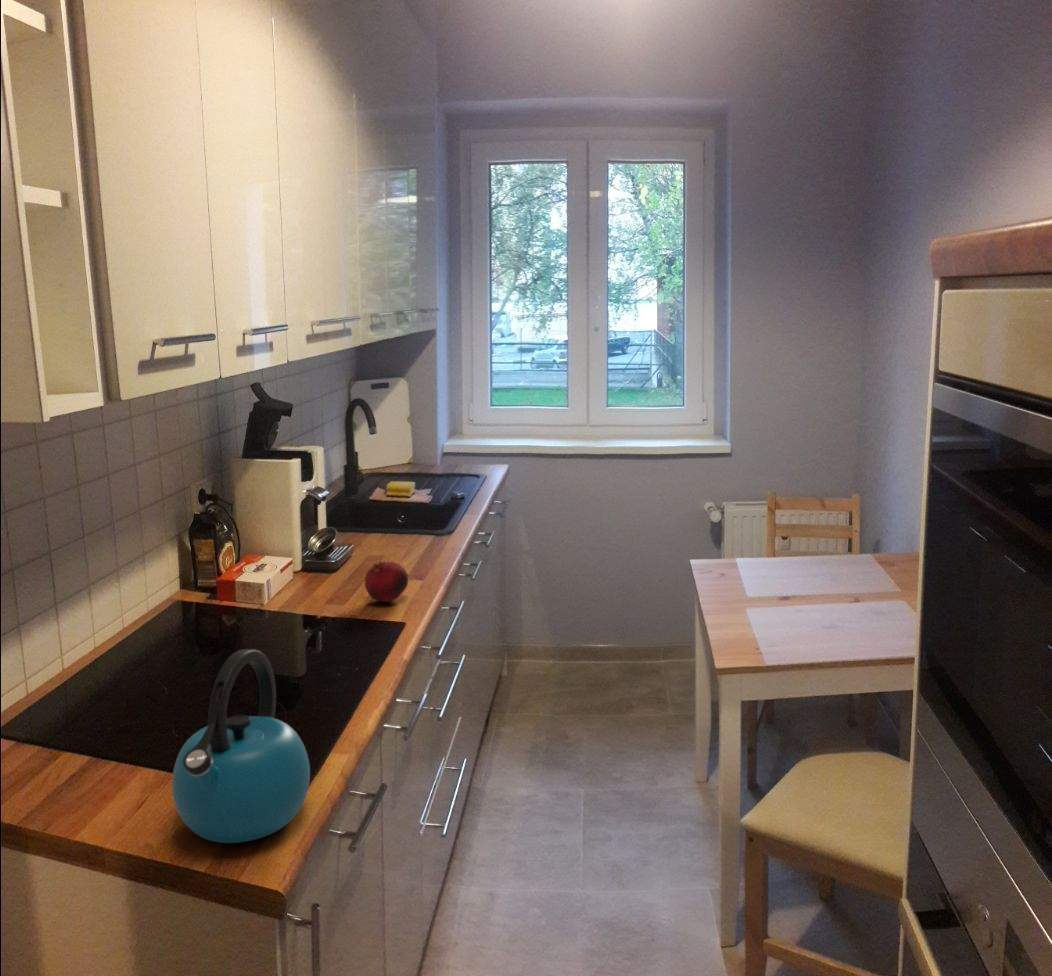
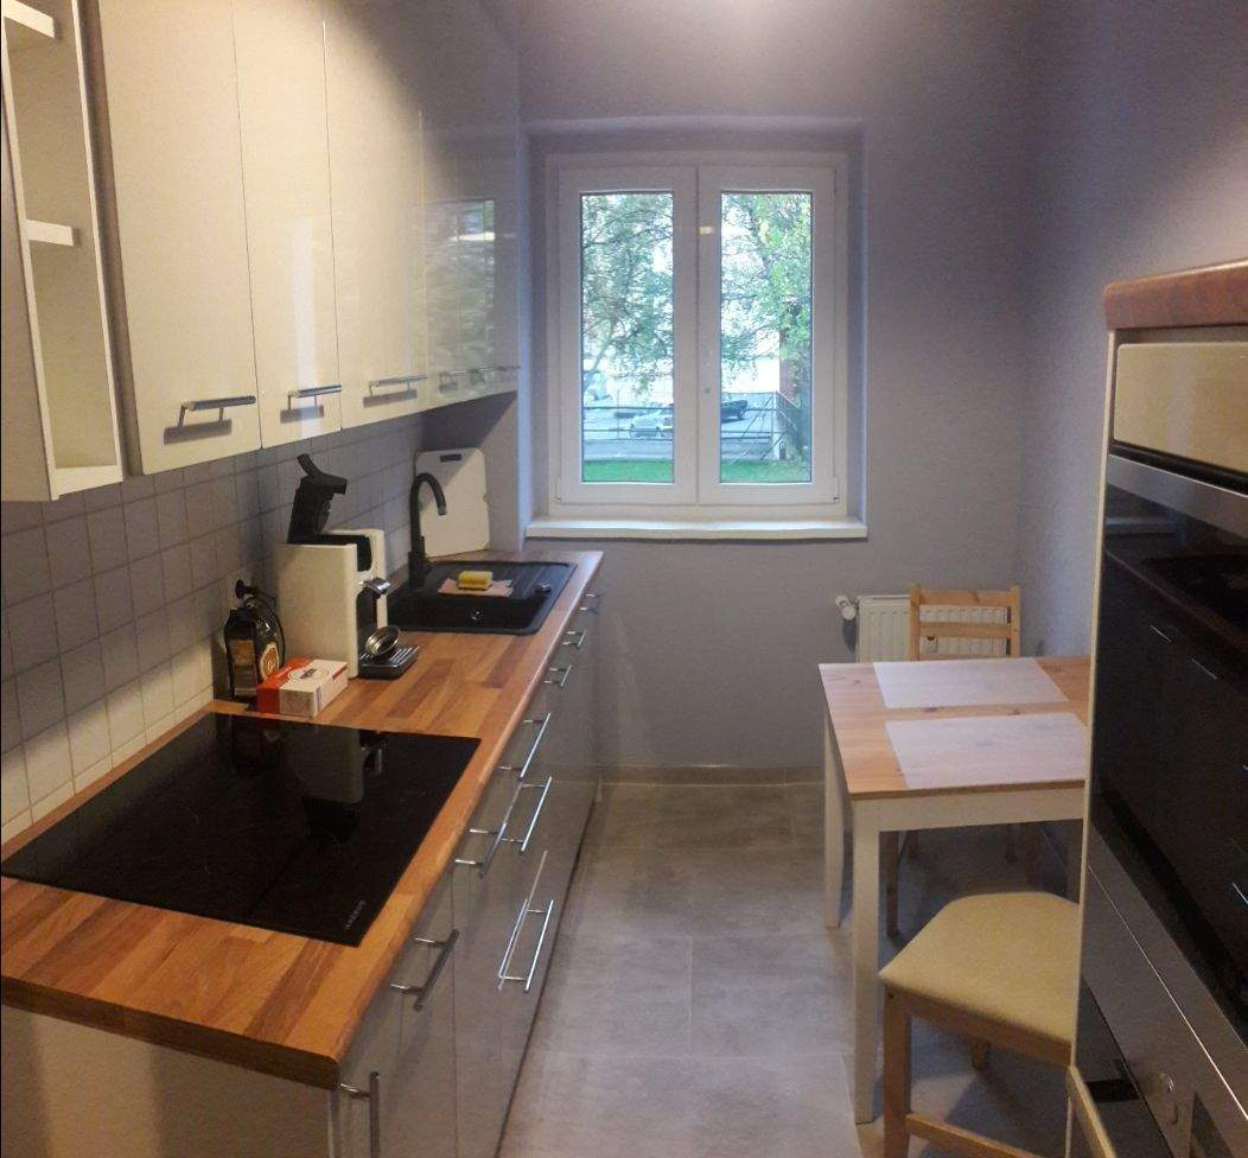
- fruit [364,560,409,603]
- kettle [171,648,311,844]
